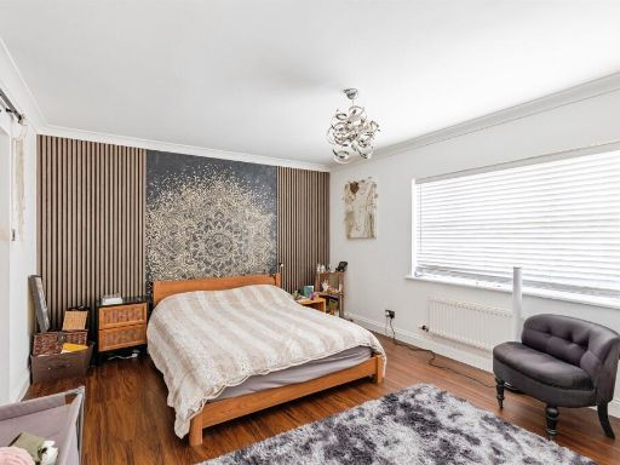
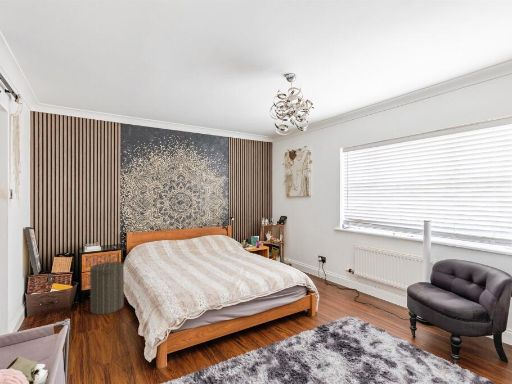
+ laundry hamper [89,258,125,316]
